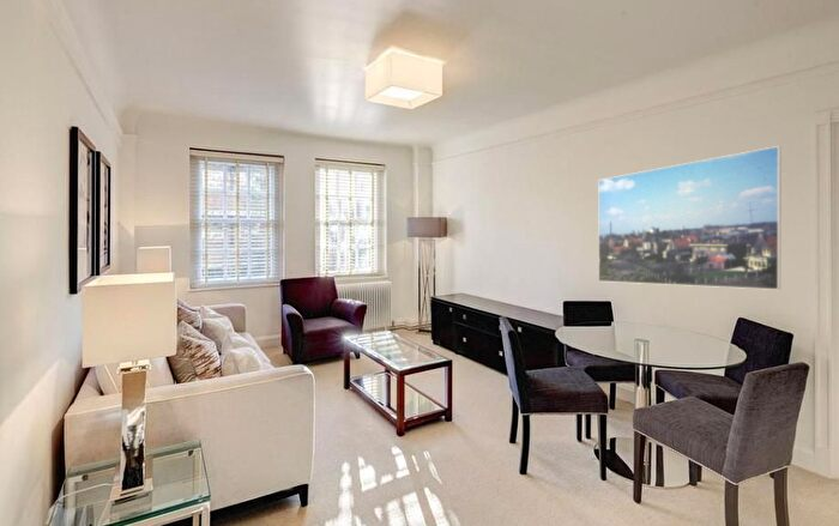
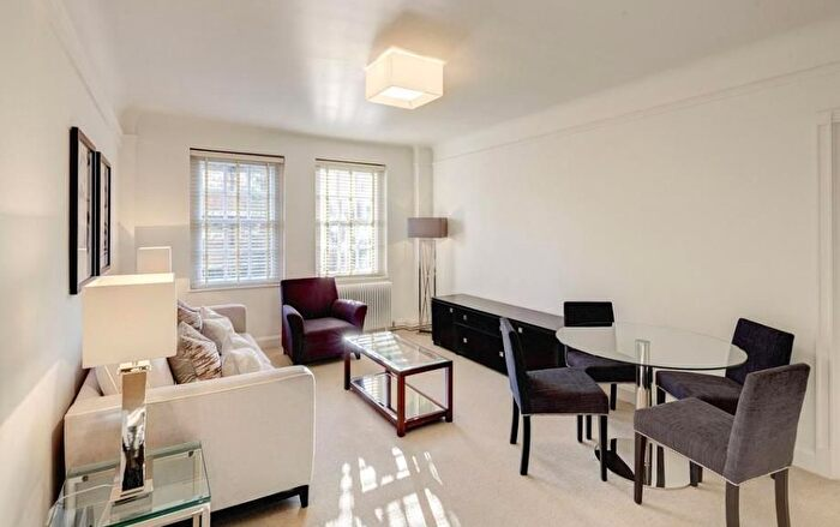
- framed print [597,145,783,291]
